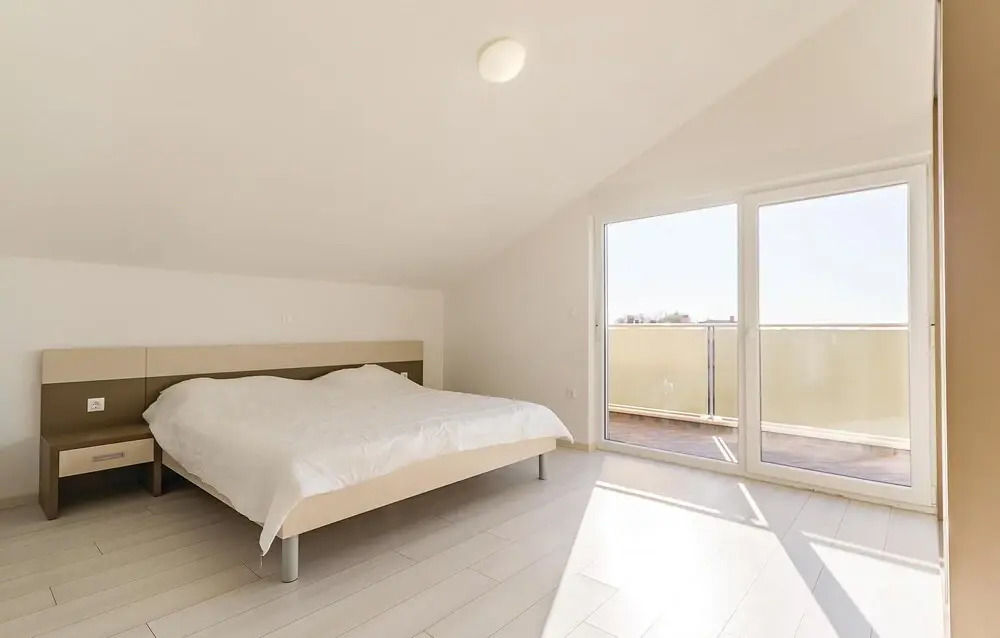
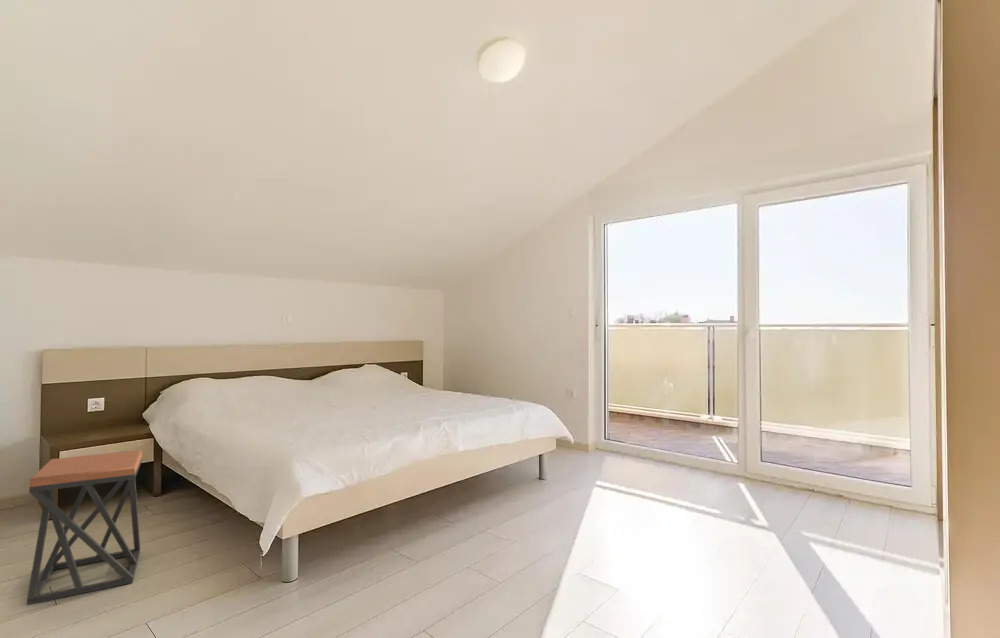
+ stool [26,449,143,606]
